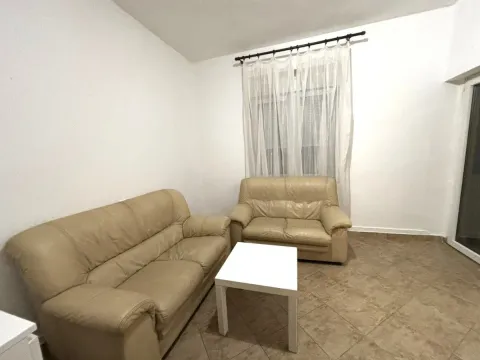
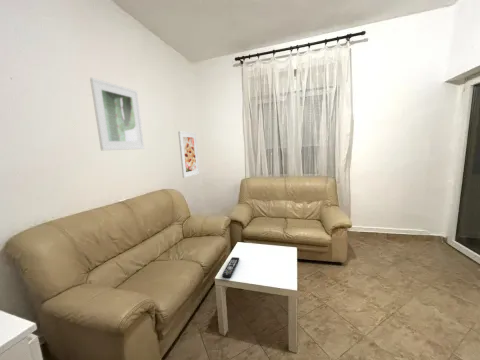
+ remote control [221,256,240,279]
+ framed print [177,130,200,179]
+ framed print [89,77,145,151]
